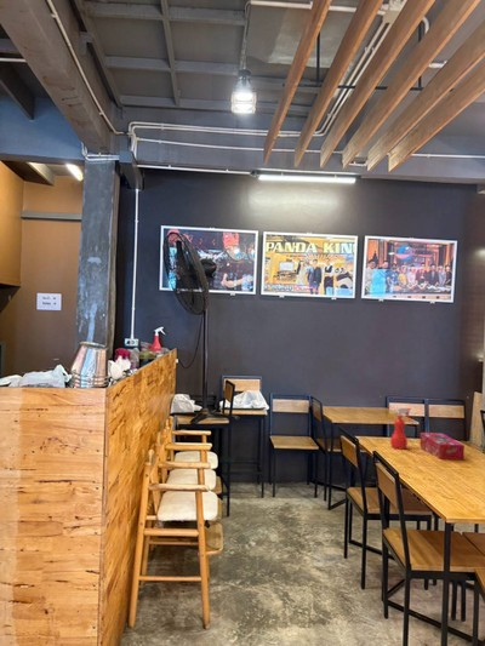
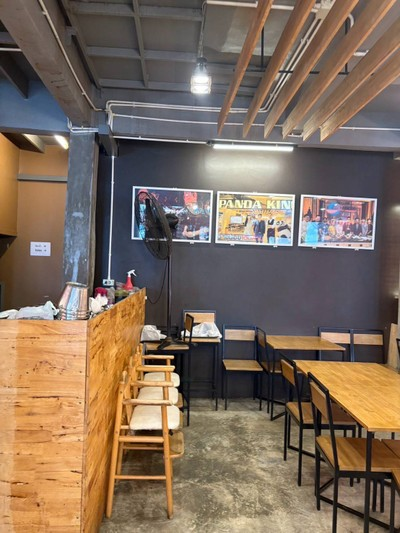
- tissue box [418,431,466,462]
- spray bottle [389,407,413,451]
